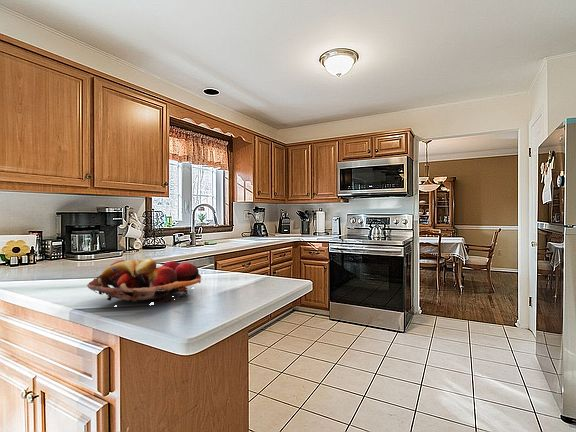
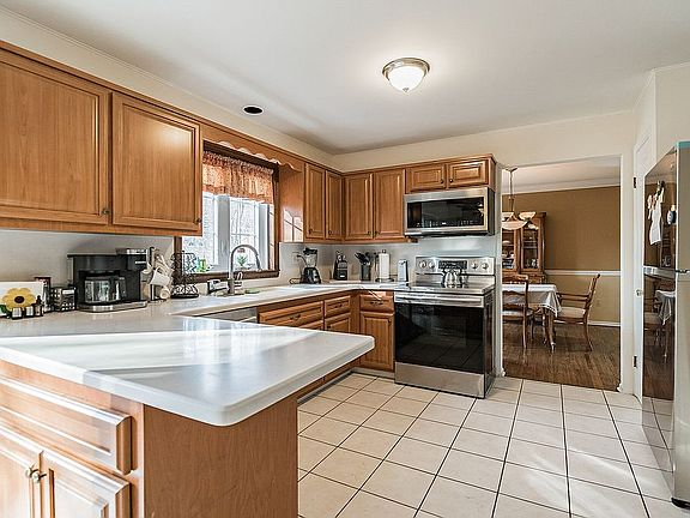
- fruit basket [86,258,202,308]
